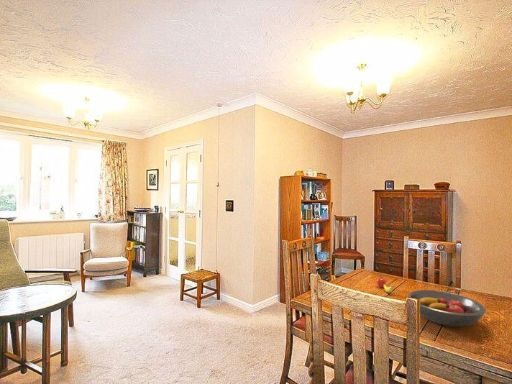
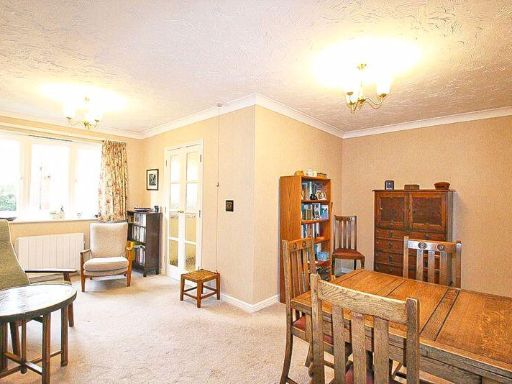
- fruit bowl [407,289,487,328]
- fruit [375,273,394,293]
